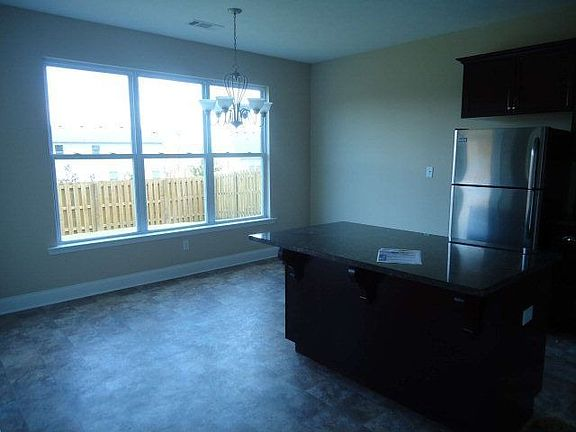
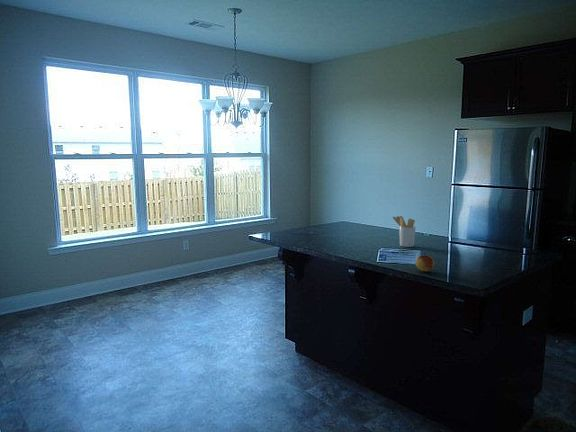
+ fruit [415,254,435,272]
+ utensil holder [392,215,417,248]
